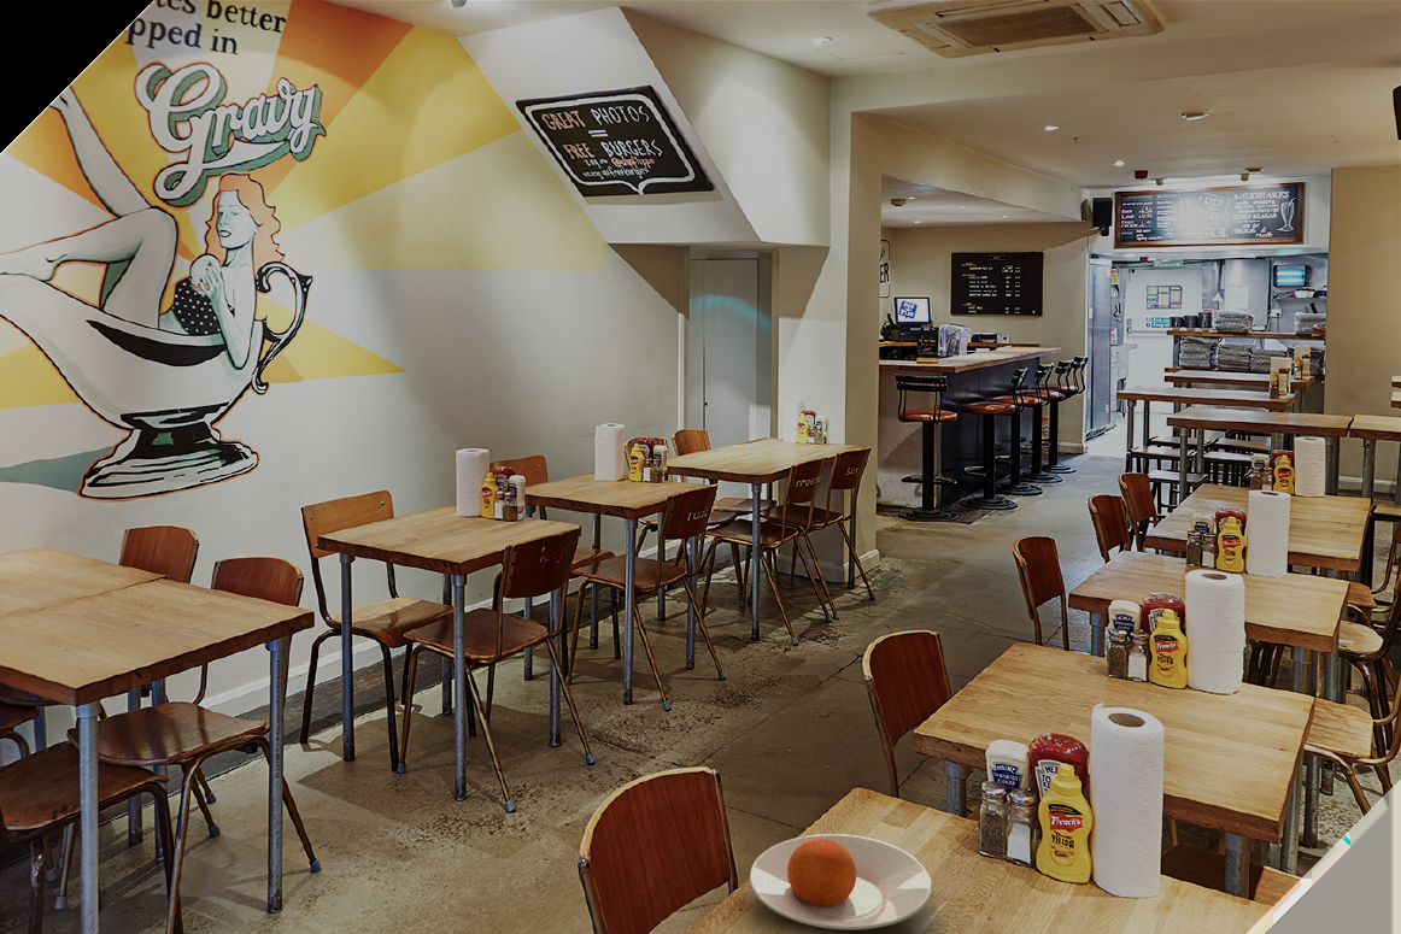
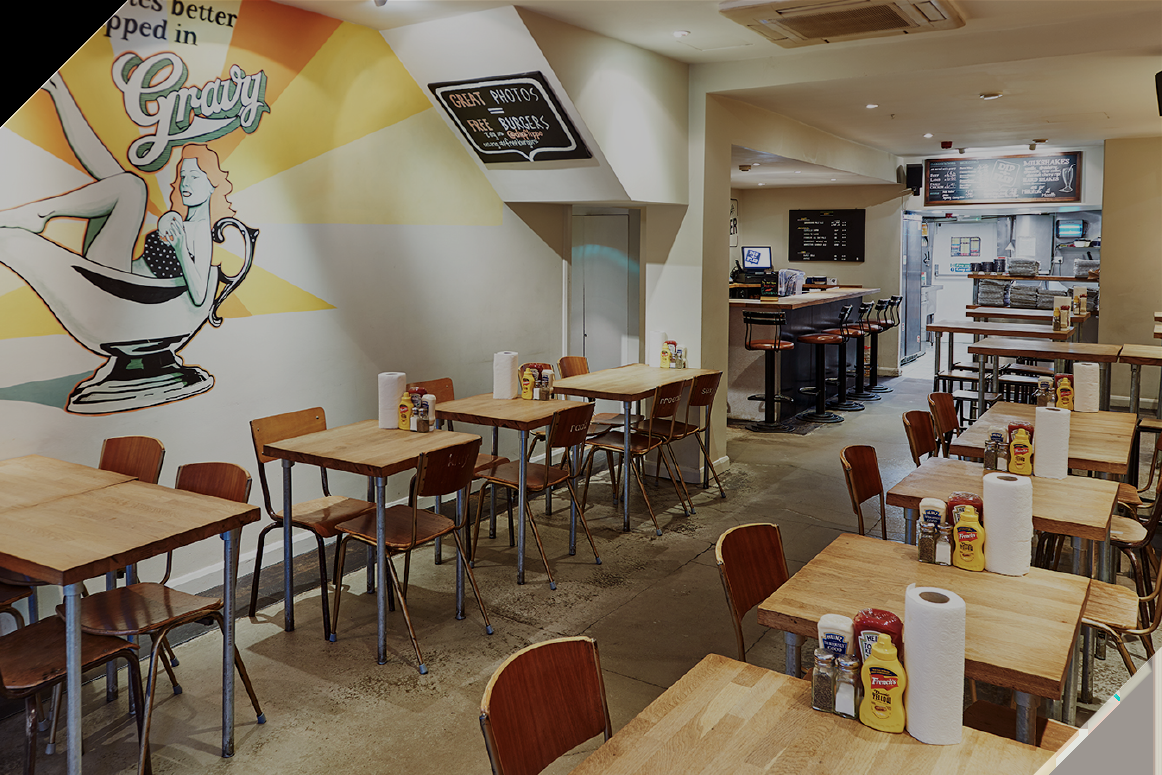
- plate [749,833,933,930]
